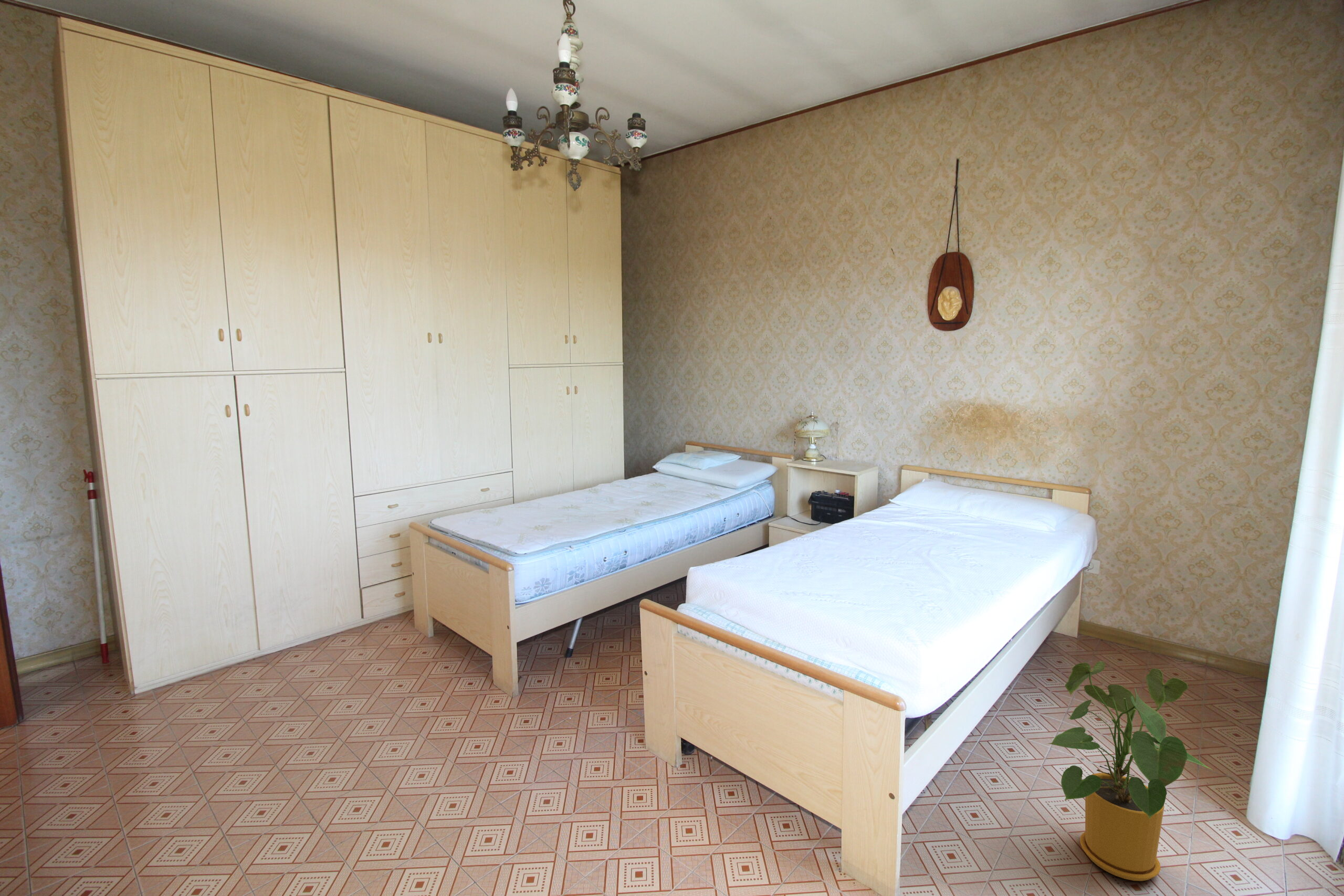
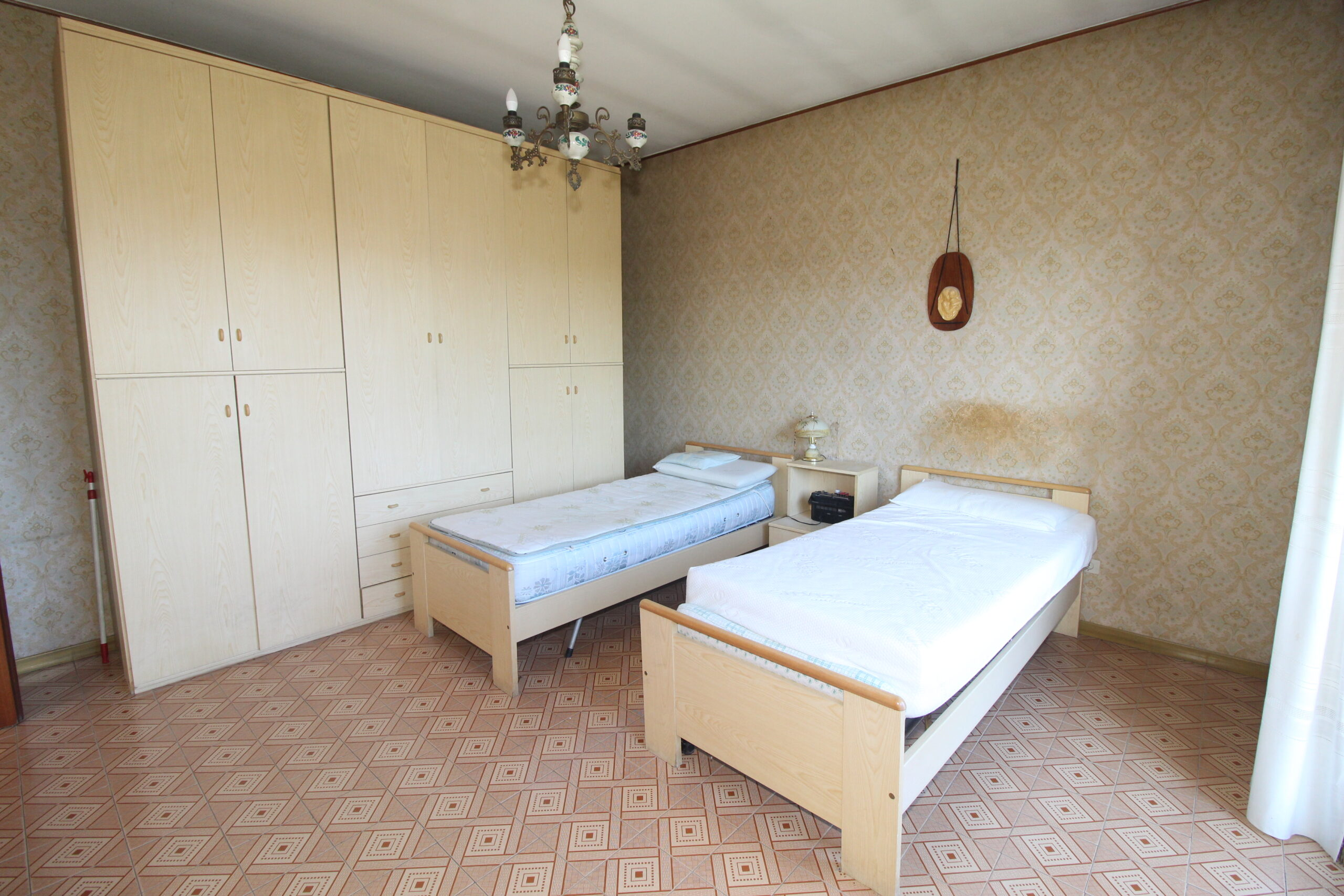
- house plant [1047,660,1213,881]
